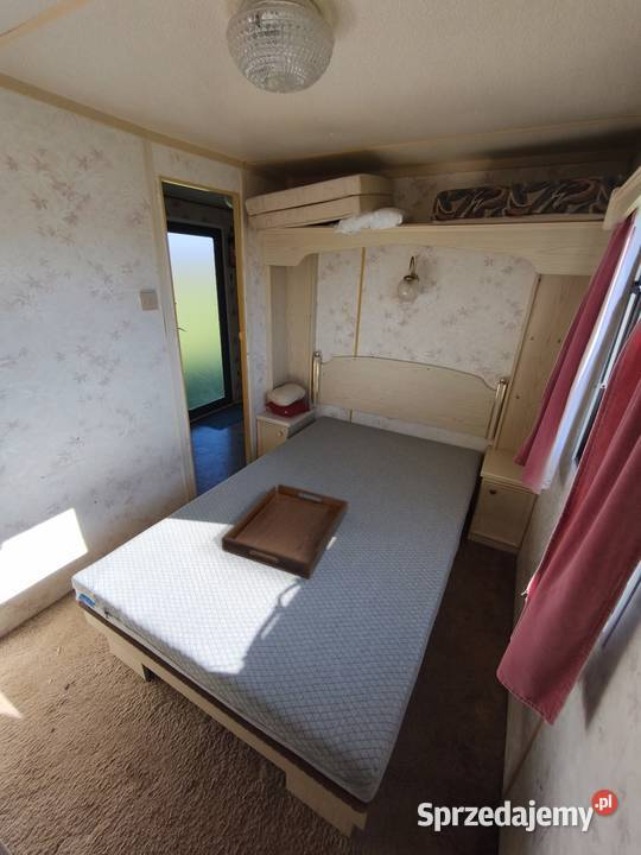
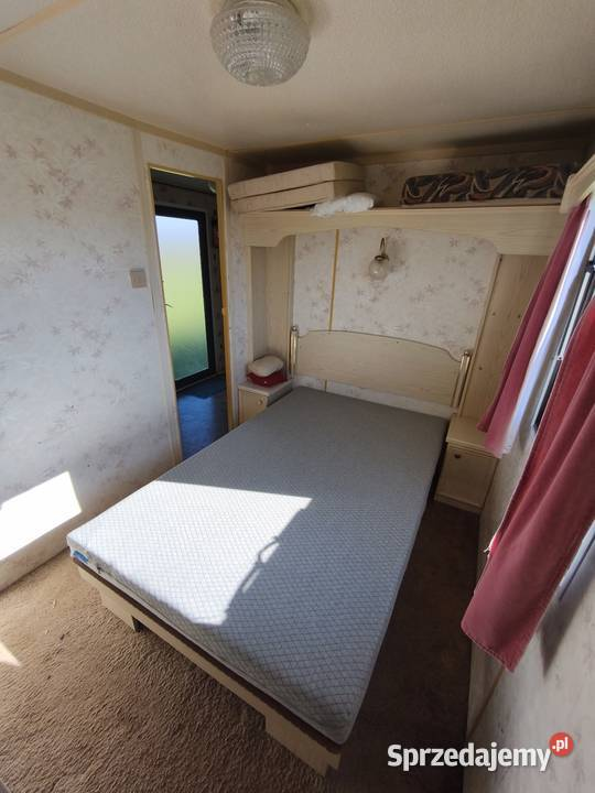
- serving tray [221,483,349,581]
